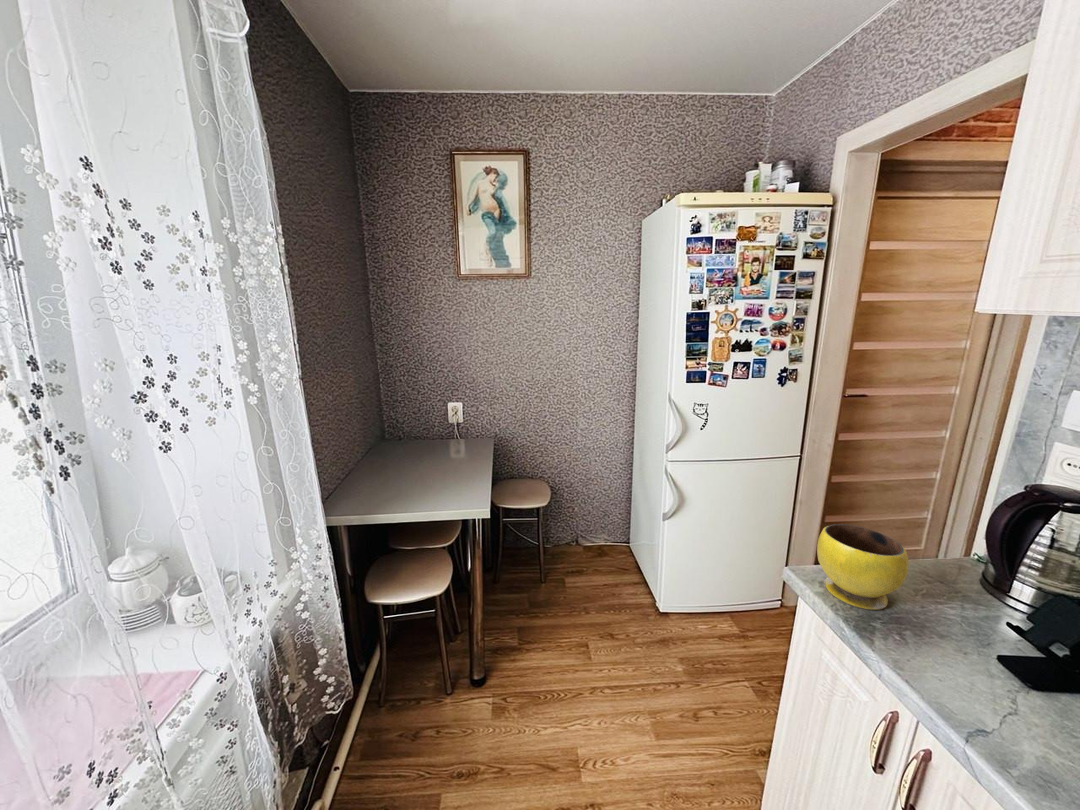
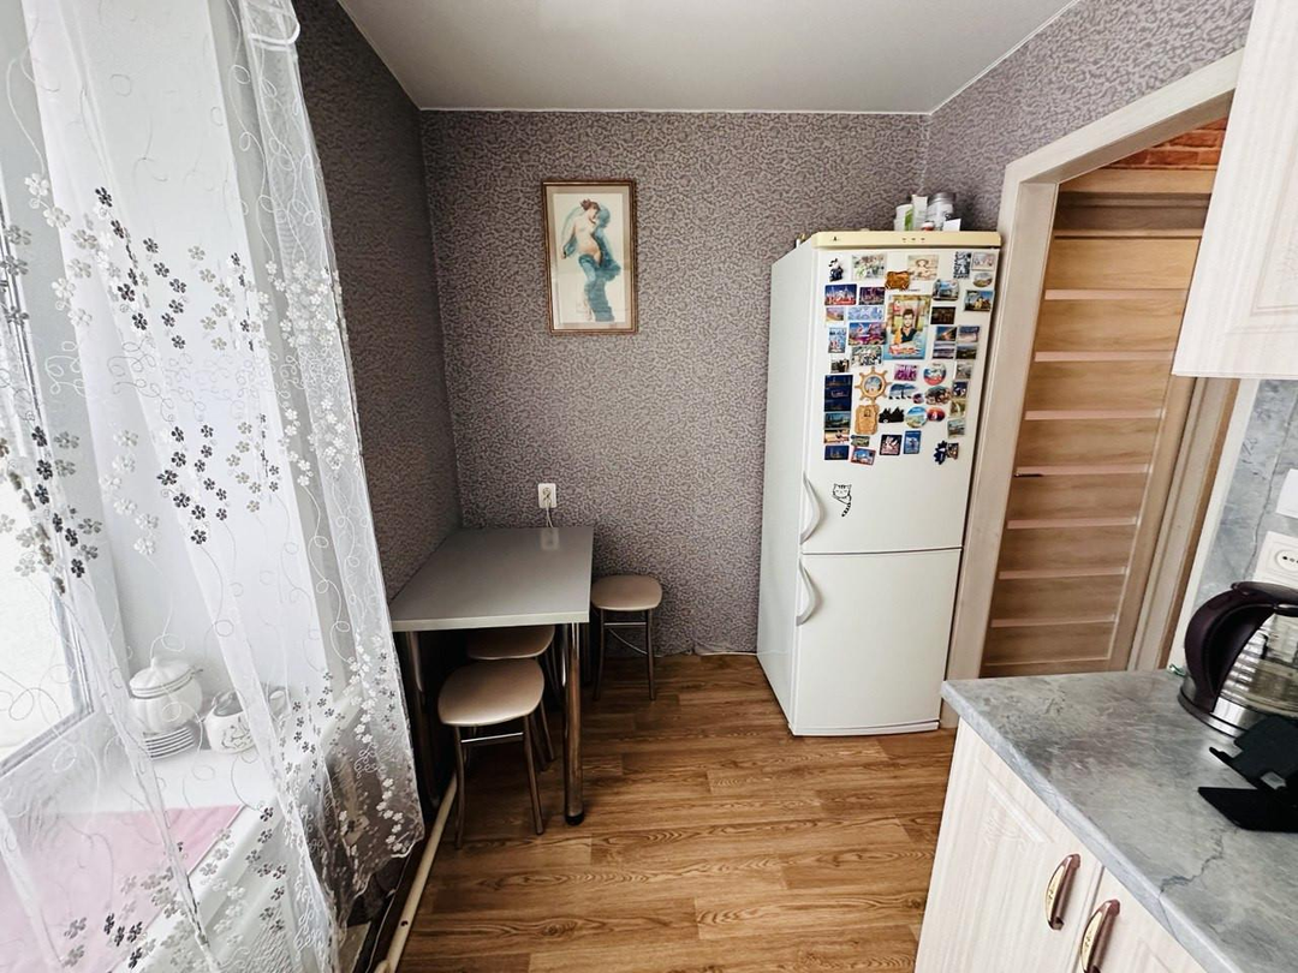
- bowl [816,523,910,611]
